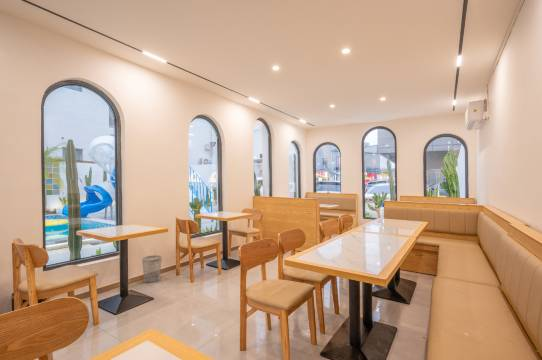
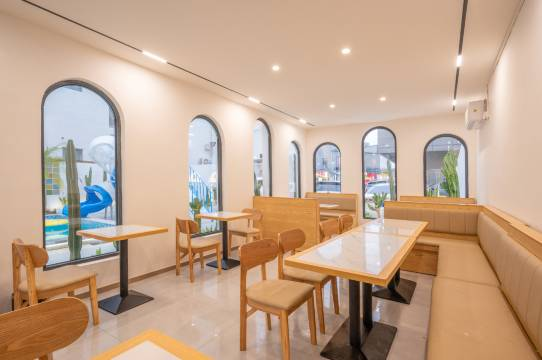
- wastebasket [141,254,163,283]
